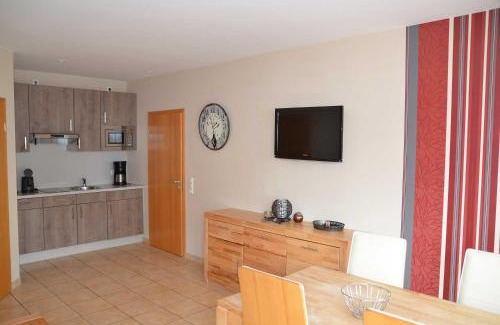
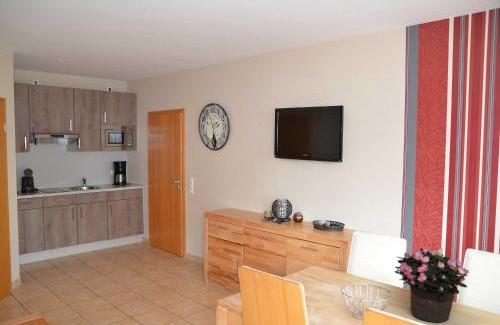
+ potted flower [393,247,470,324]
